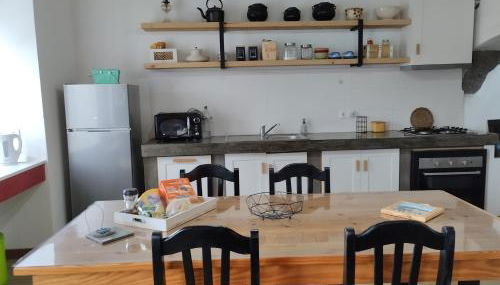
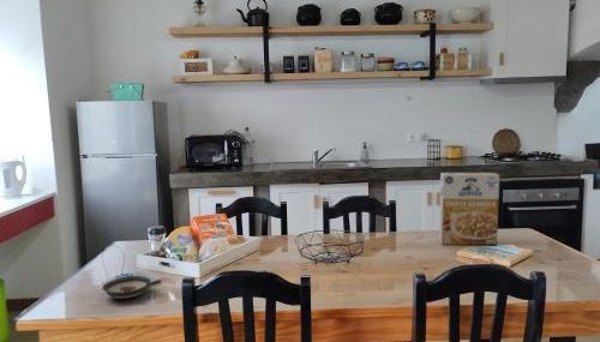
+ cereal box [438,172,500,246]
+ saucer [101,275,152,300]
